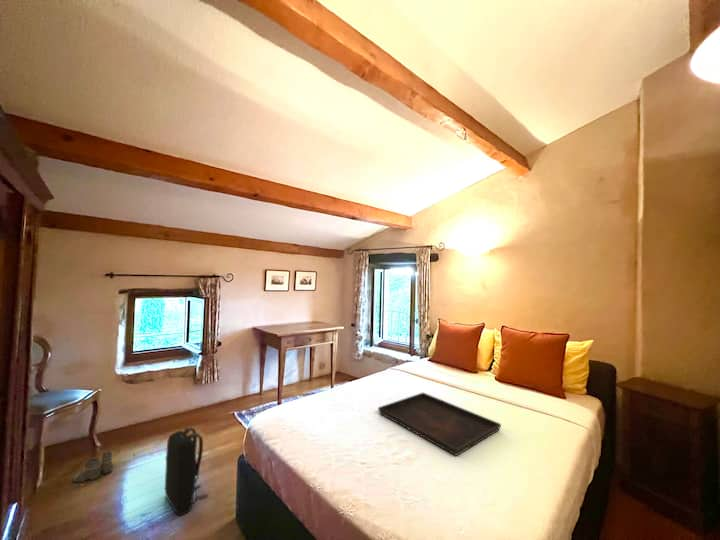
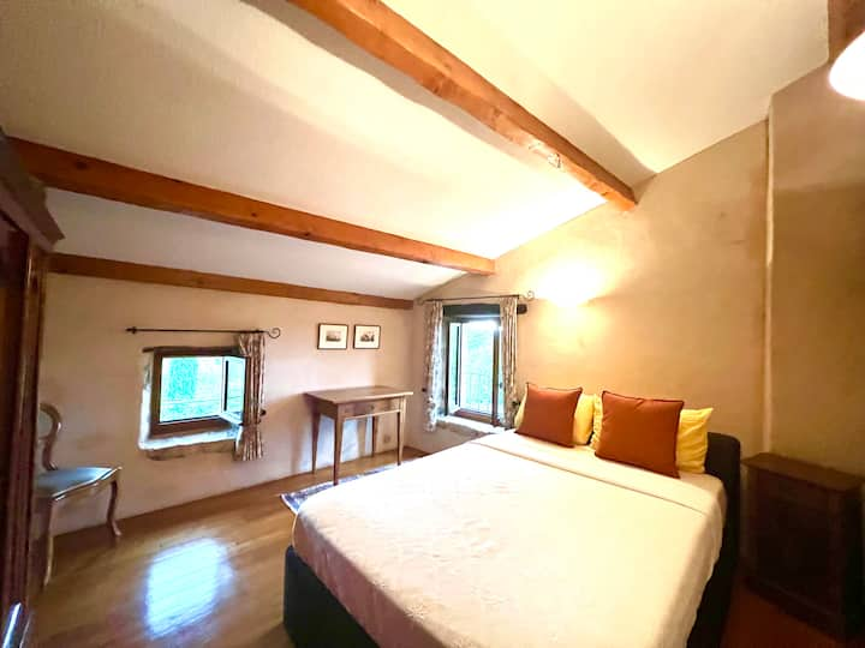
- boots [72,450,120,483]
- backpack [164,426,209,516]
- serving tray [377,392,502,457]
